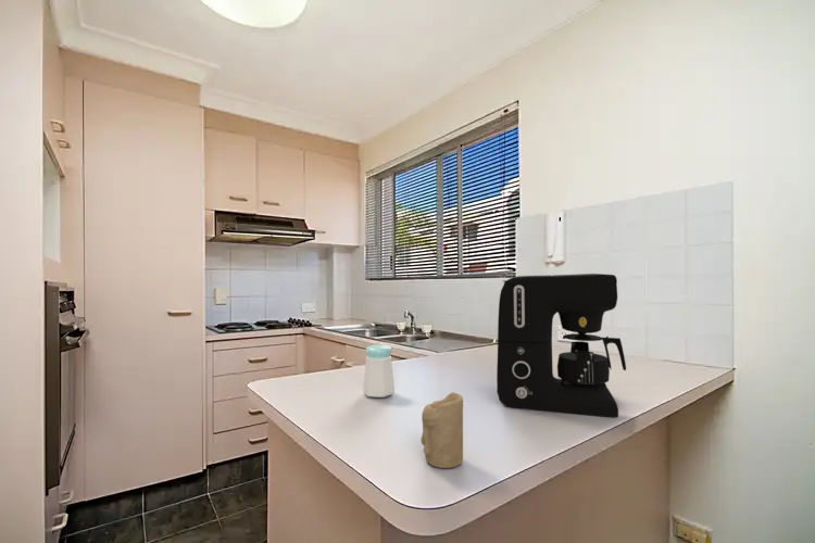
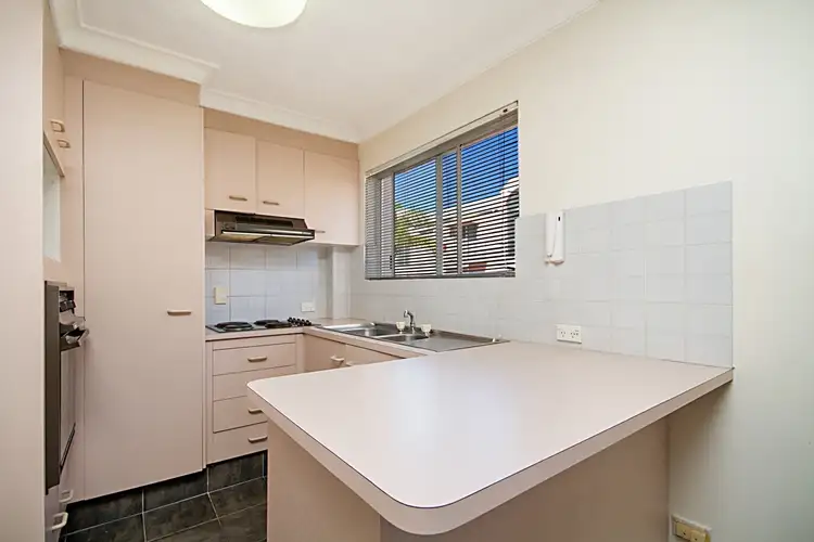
- salt shaker [362,343,396,399]
- coffee maker [496,273,627,418]
- candle [421,392,464,469]
